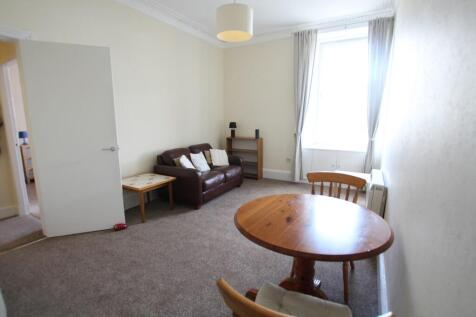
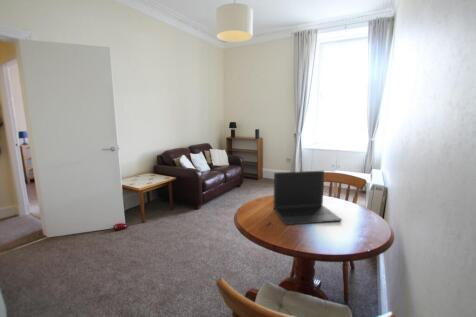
+ laptop [273,170,343,226]
